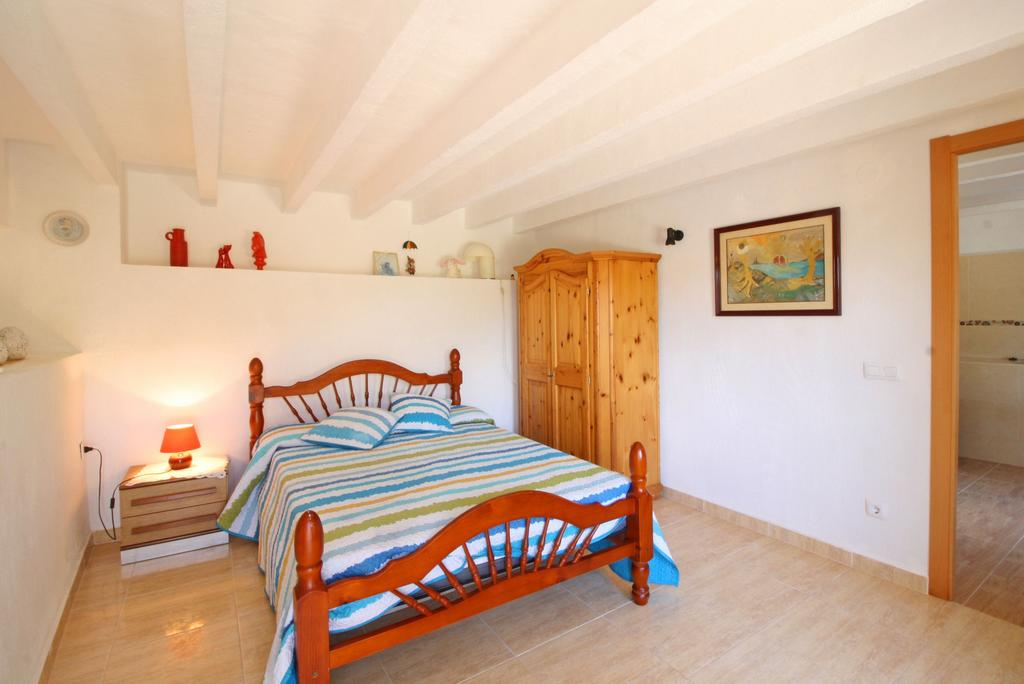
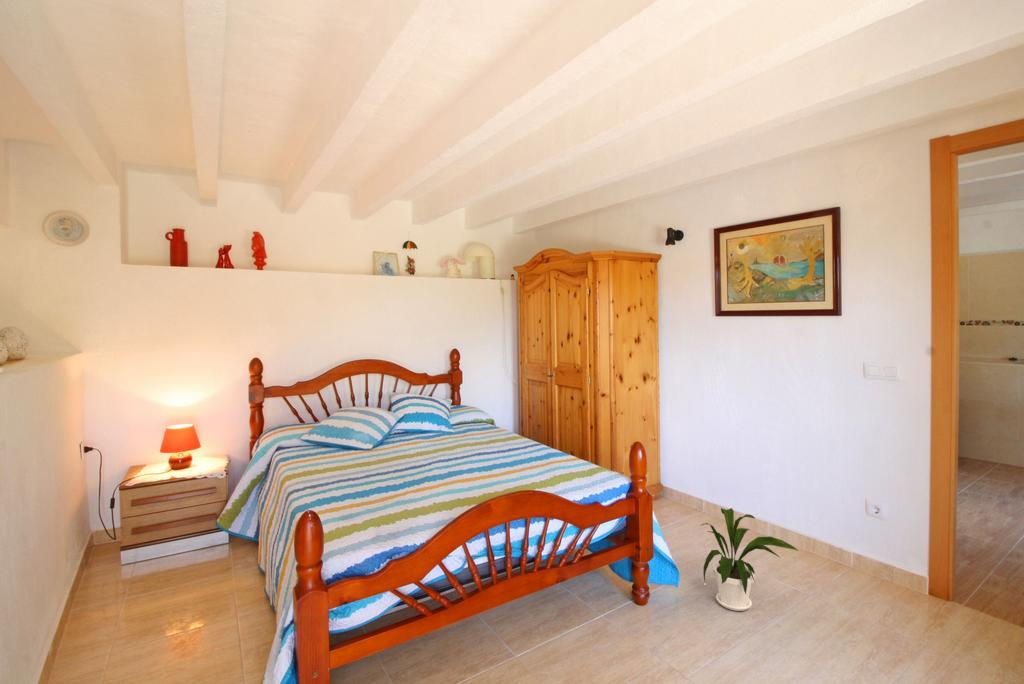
+ house plant [699,507,799,612]
